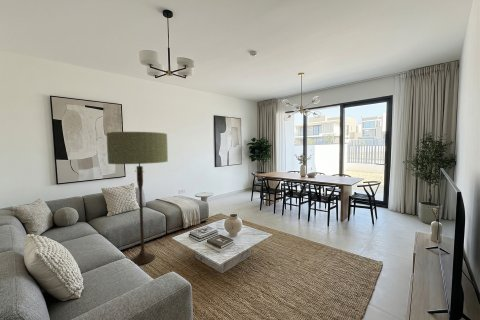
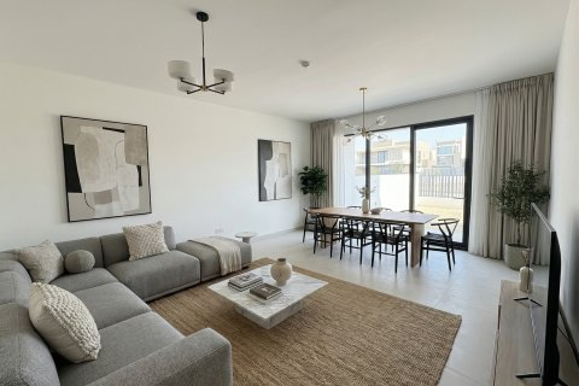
- floor lamp [106,131,169,266]
